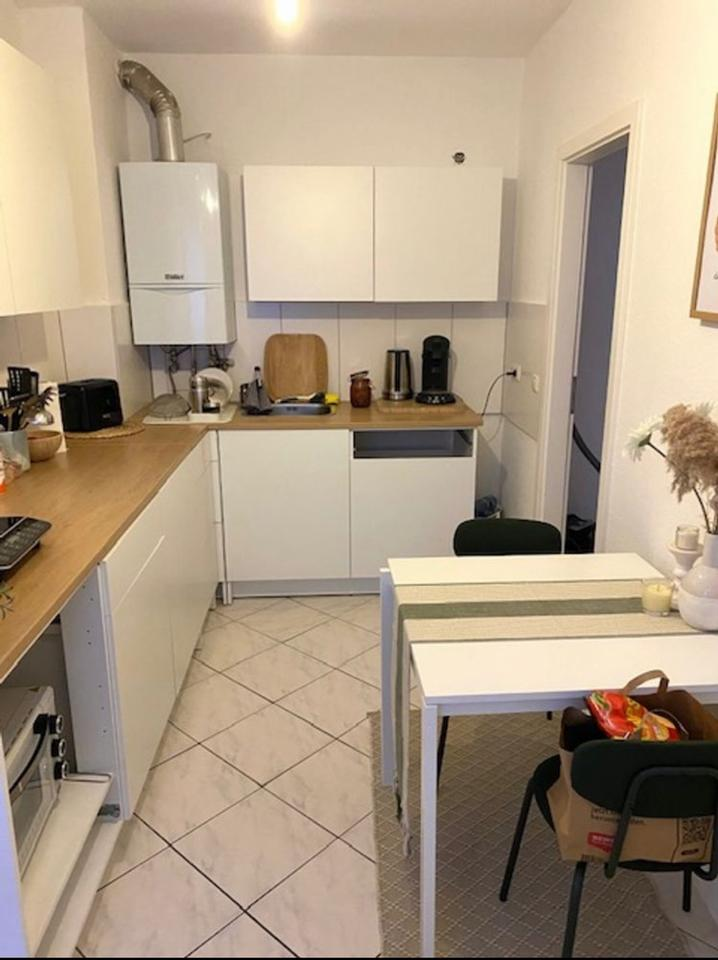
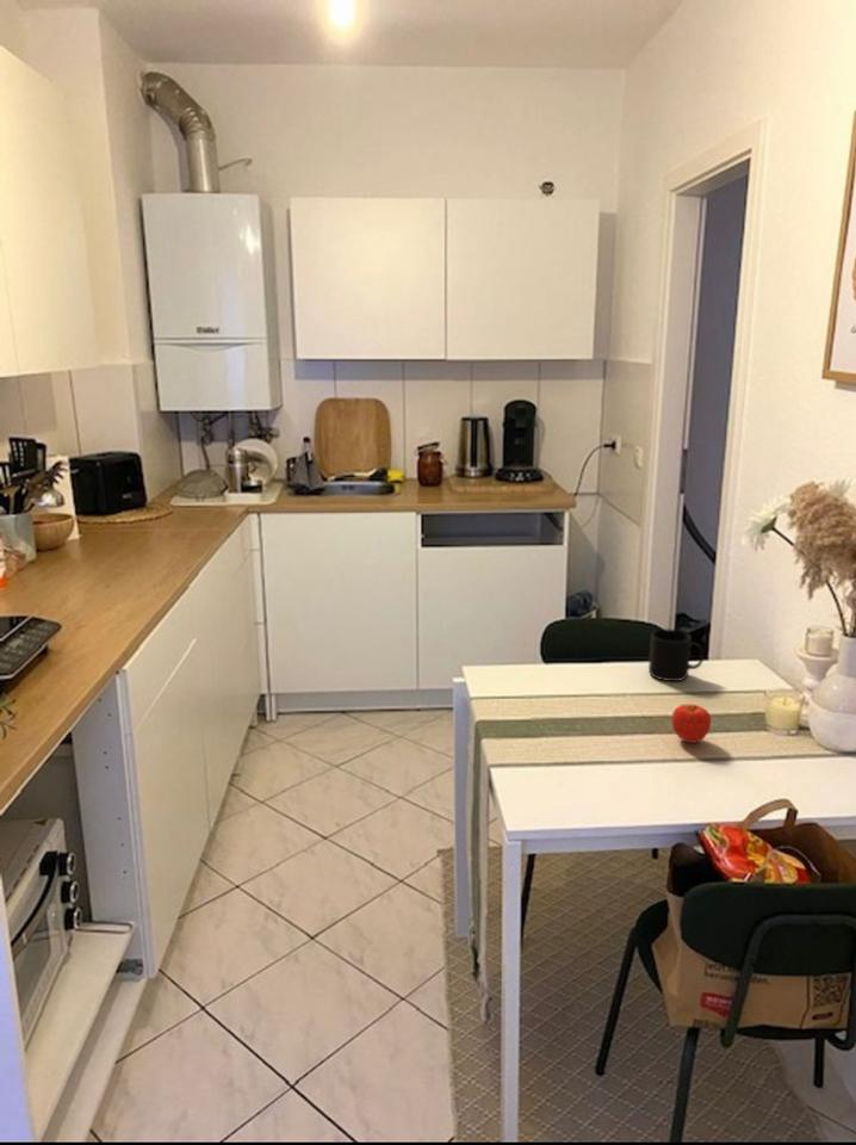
+ mug [647,627,705,682]
+ fruit [671,703,713,744]
